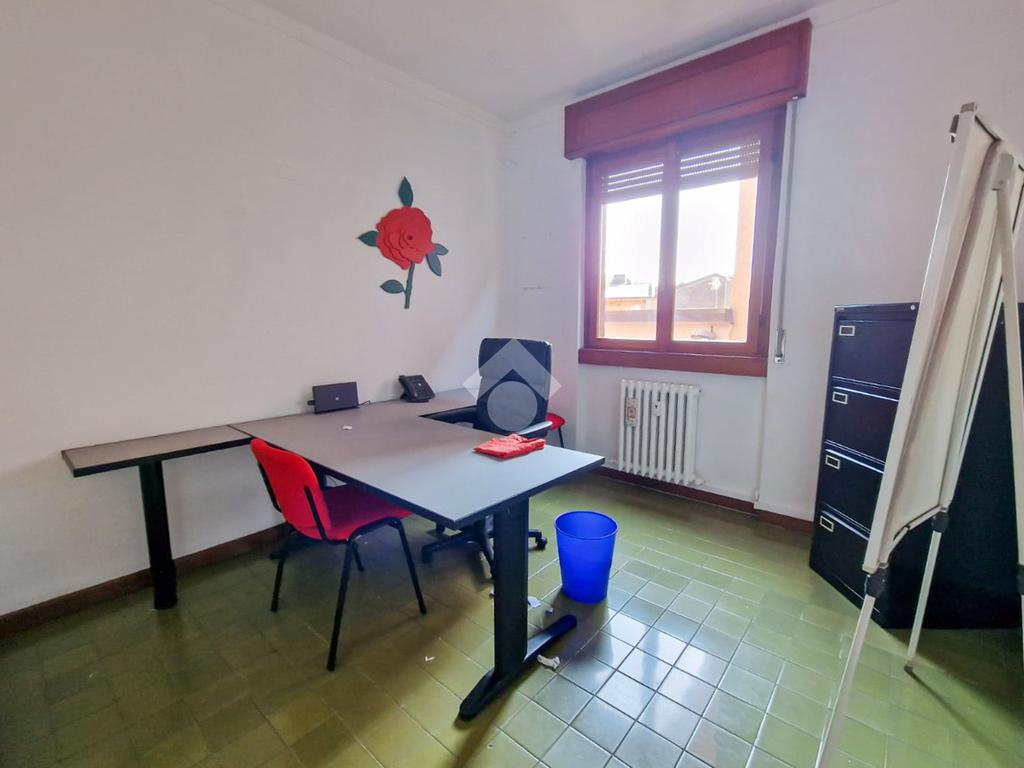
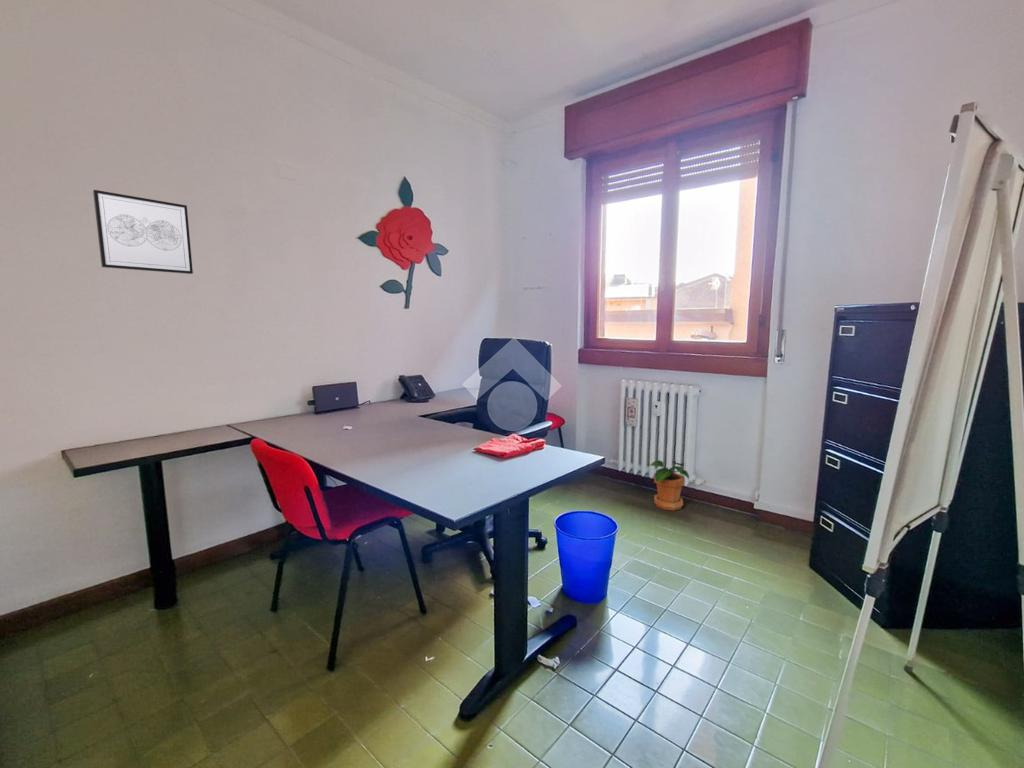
+ potted plant [649,459,690,511]
+ wall art [92,189,194,275]
